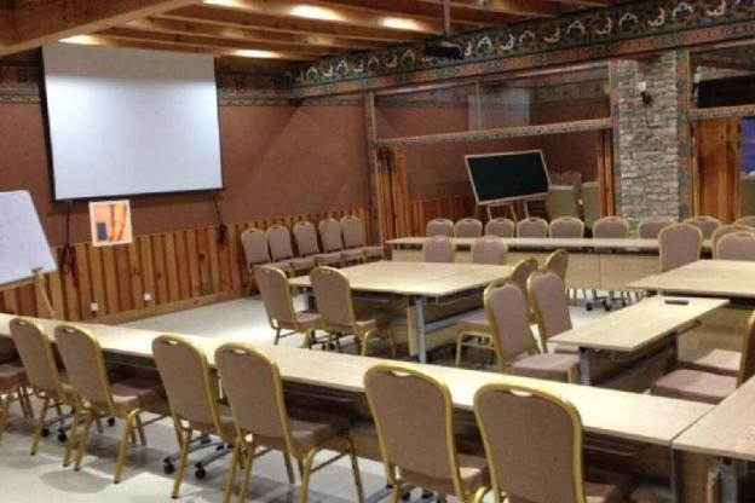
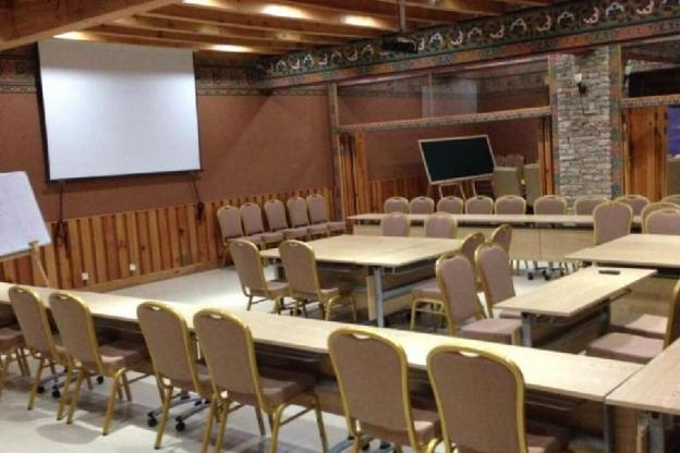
- wall art [87,200,133,248]
